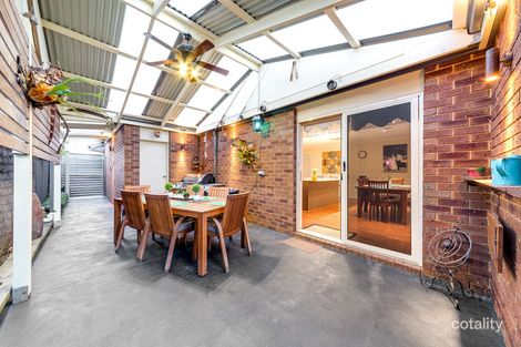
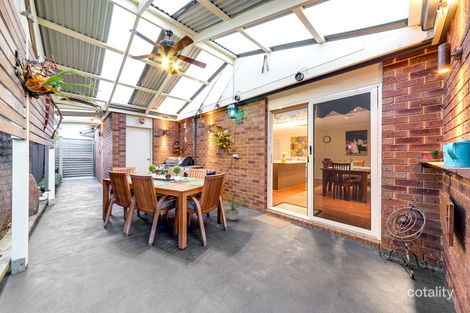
+ potted plant [224,188,248,221]
